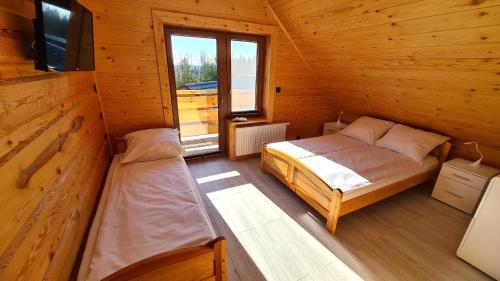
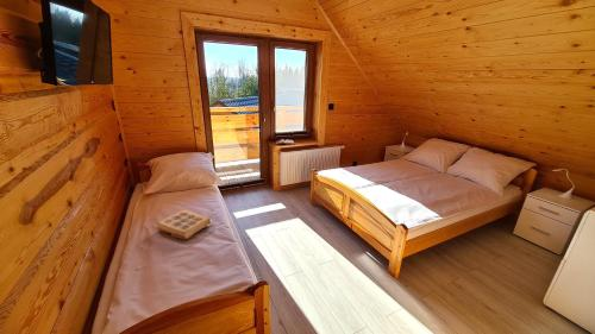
+ book [156,208,214,241]
